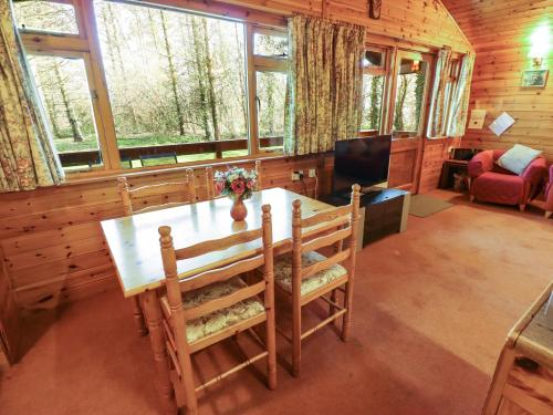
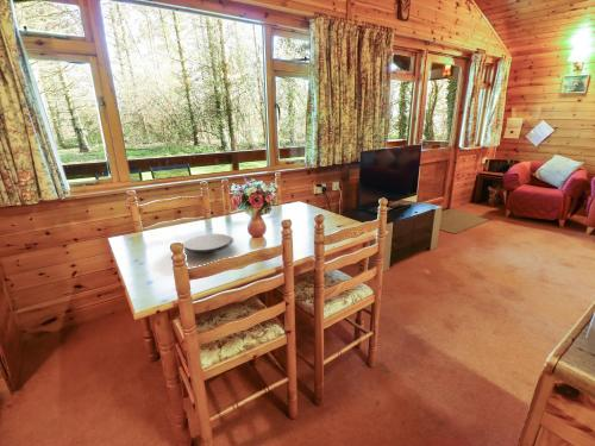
+ plate [182,233,234,255]
